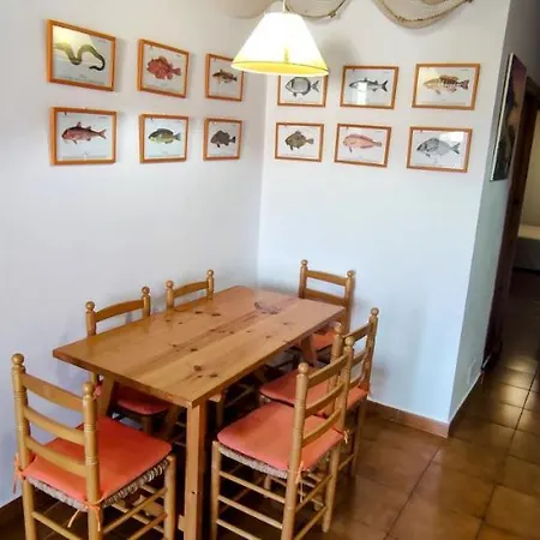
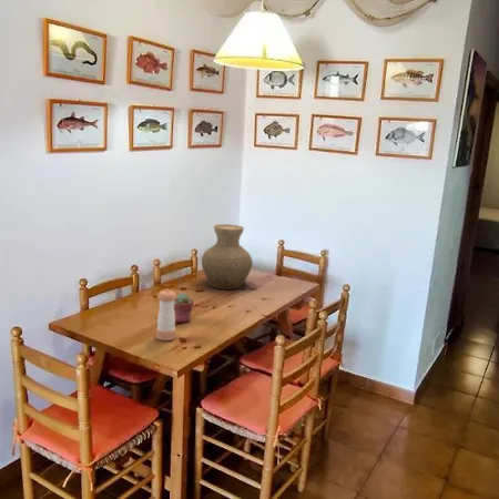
+ vase [201,223,254,291]
+ pepper shaker [155,288,177,342]
+ potted succulent [174,292,195,324]
